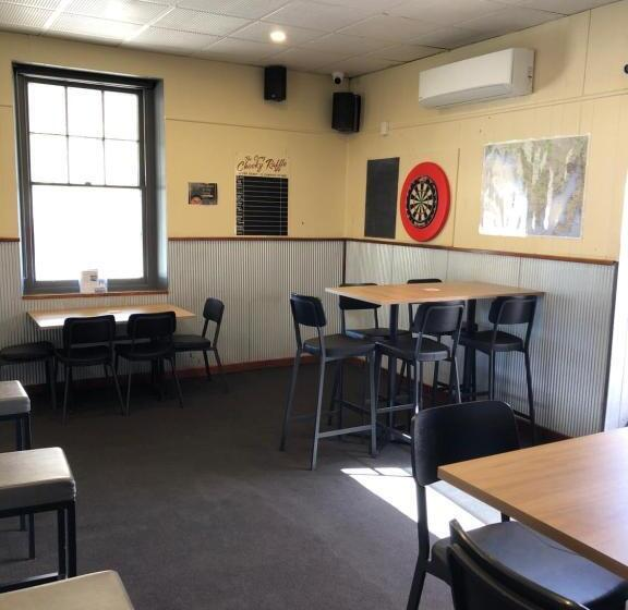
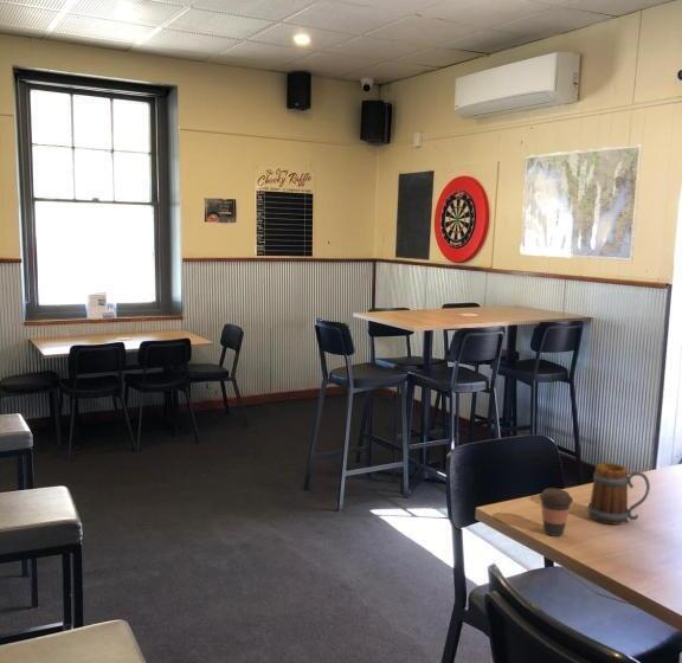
+ coffee cup [538,487,574,538]
+ beer mug [586,462,651,526]
